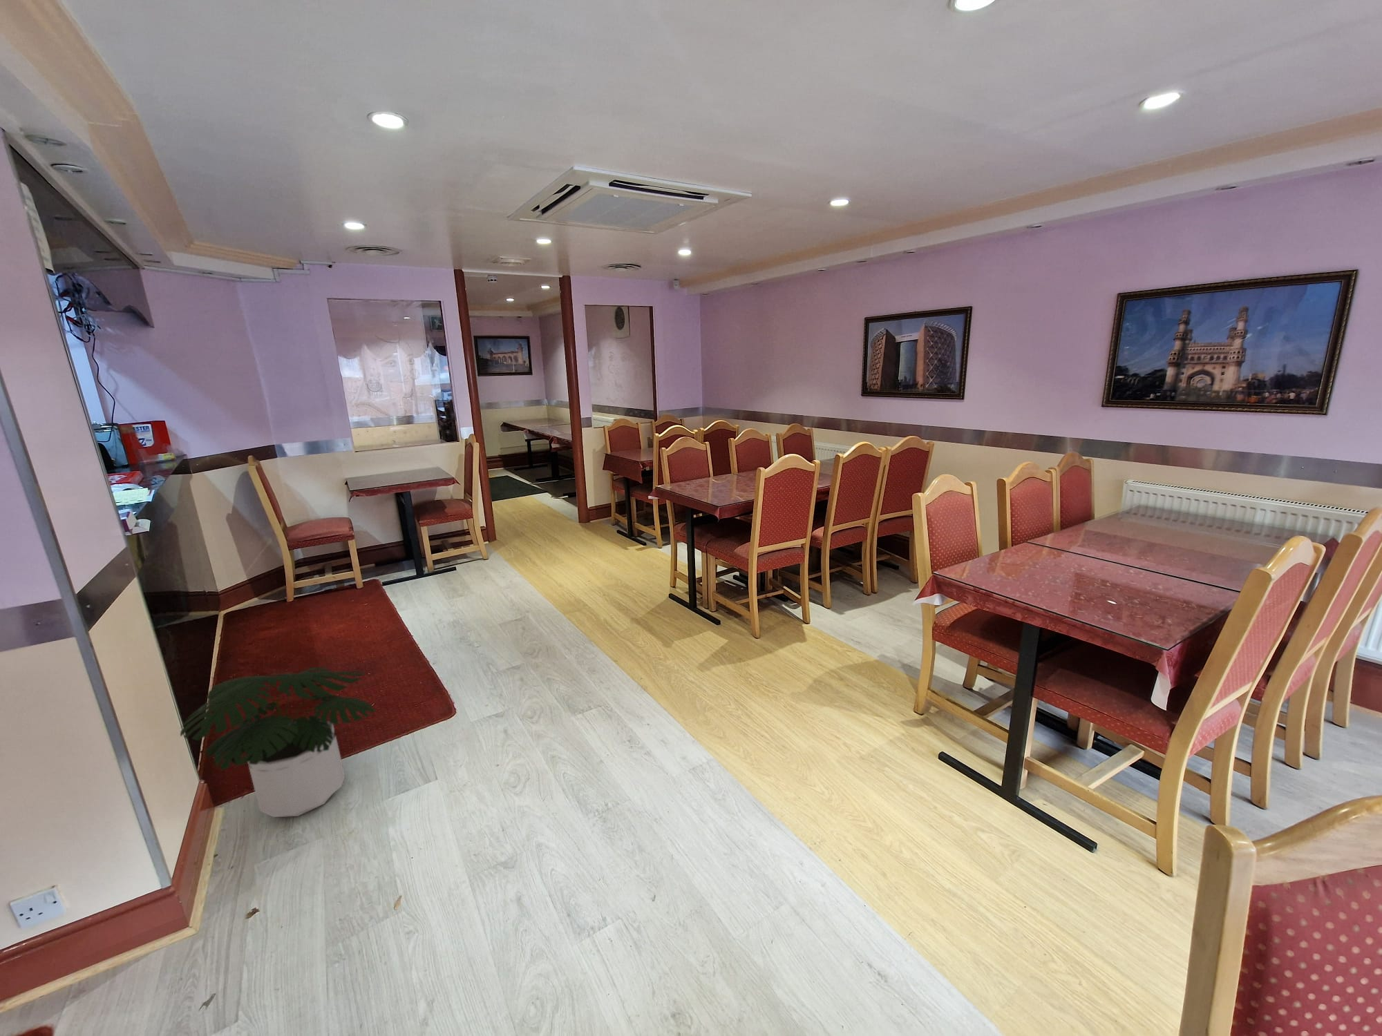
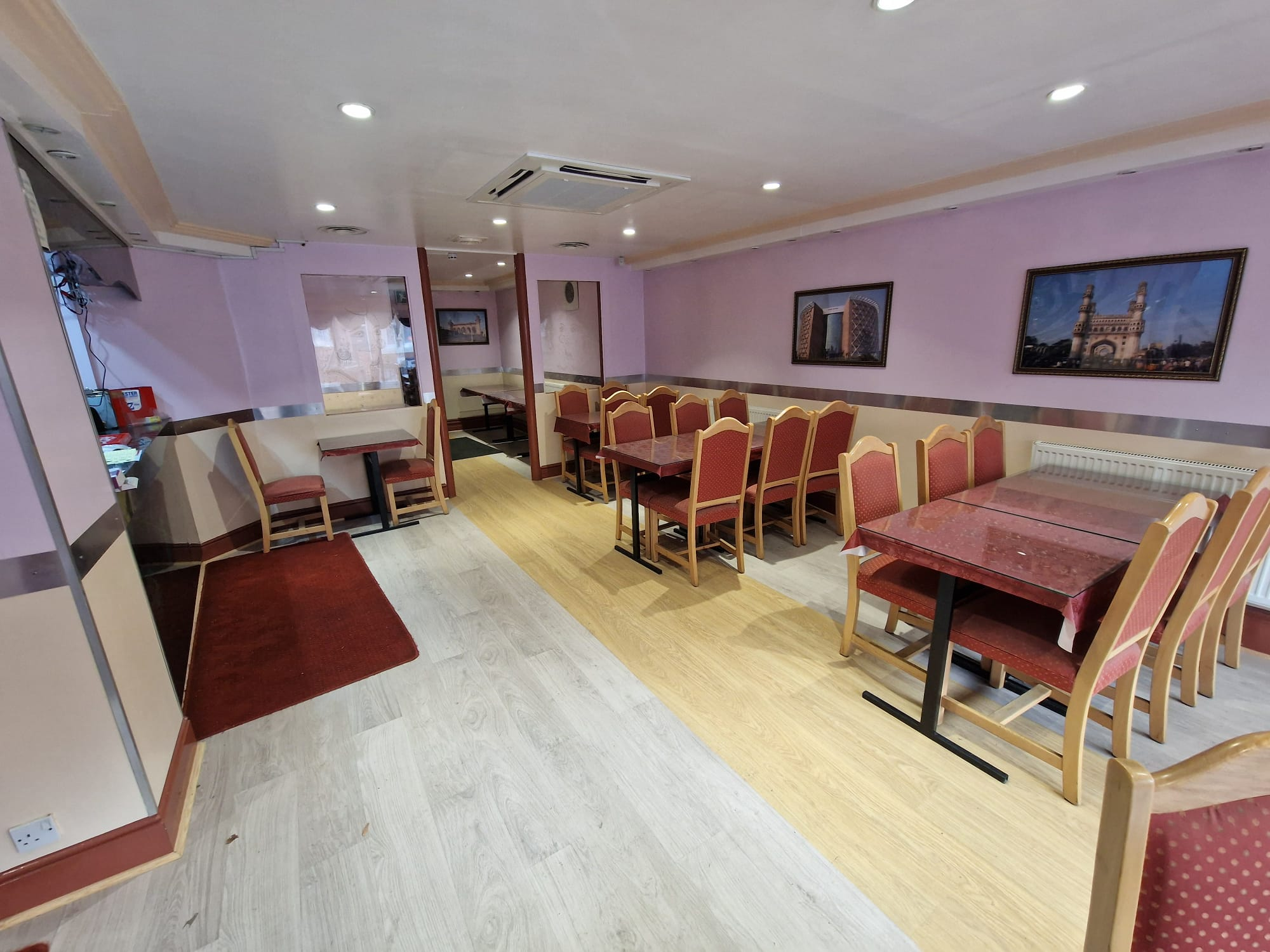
- potted plant [180,666,377,817]
